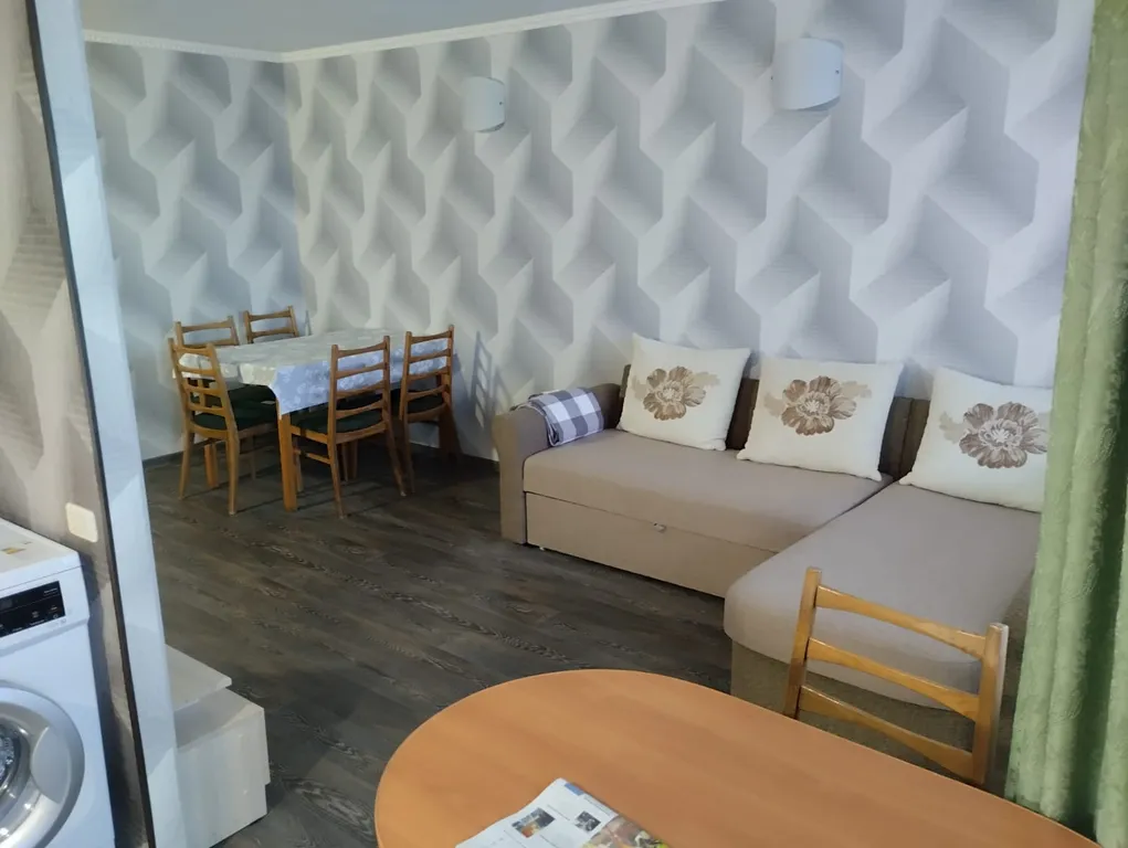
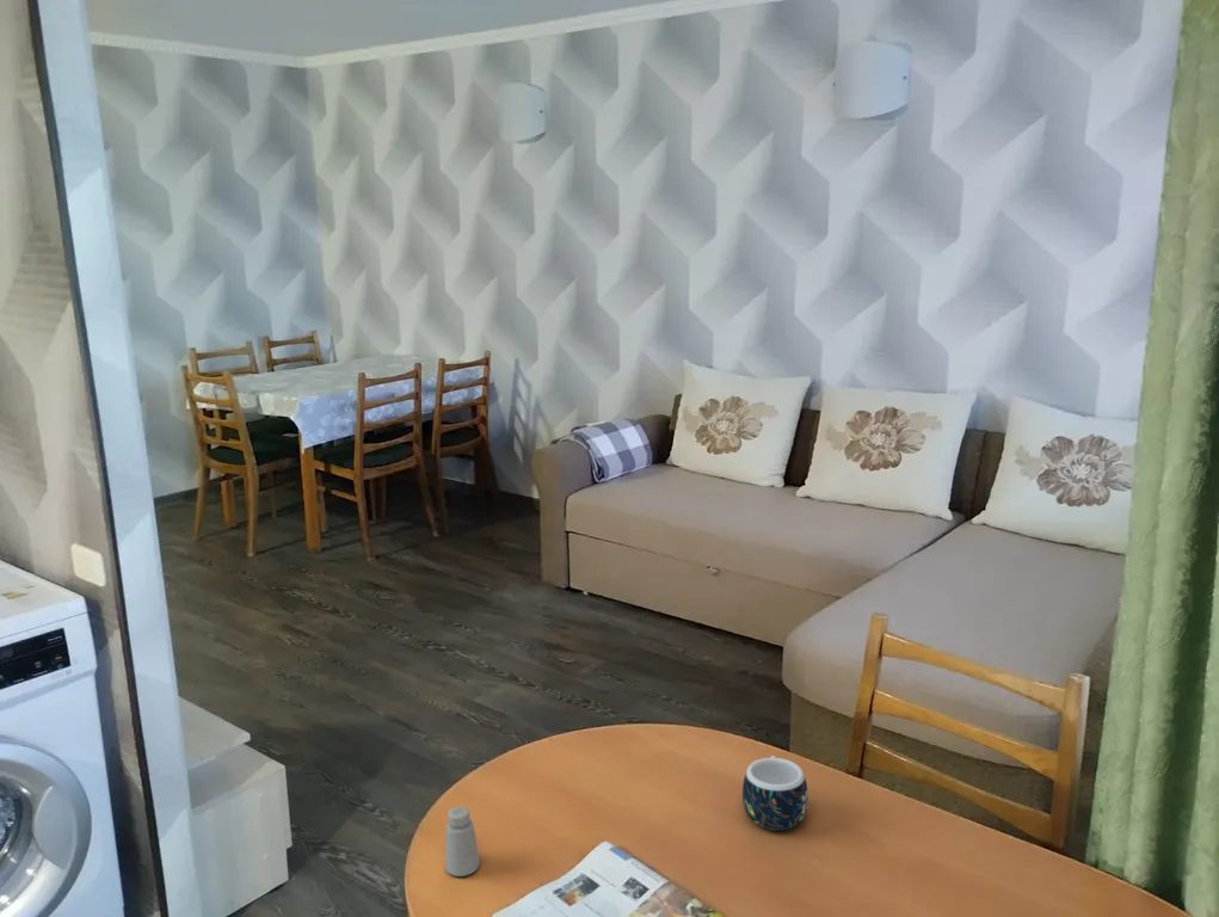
+ saltshaker [444,805,481,878]
+ mug [741,755,809,832]
